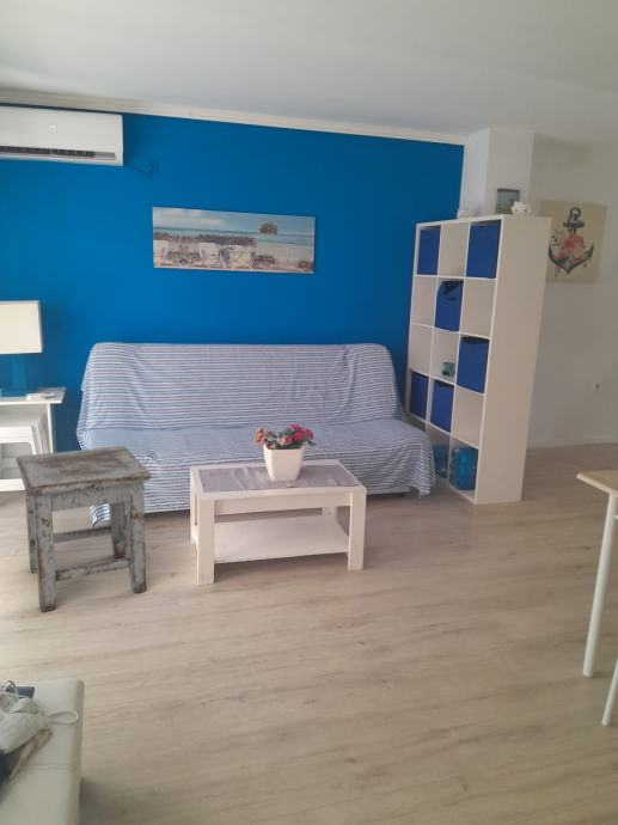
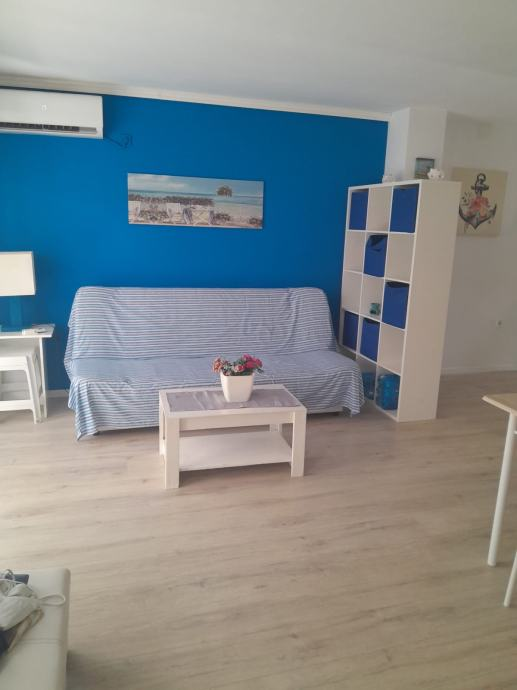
- stool [14,445,152,613]
